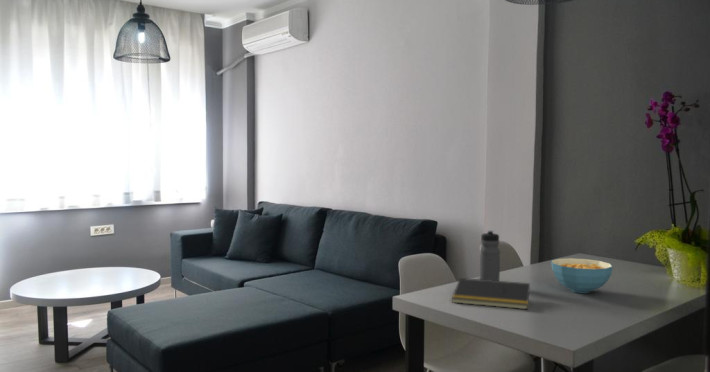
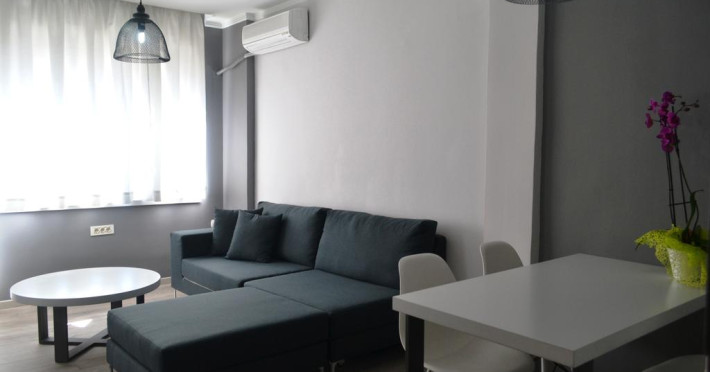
- cereal bowl [550,257,614,294]
- water bottle [479,229,501,281]
- notepad [451,277,531,310]
